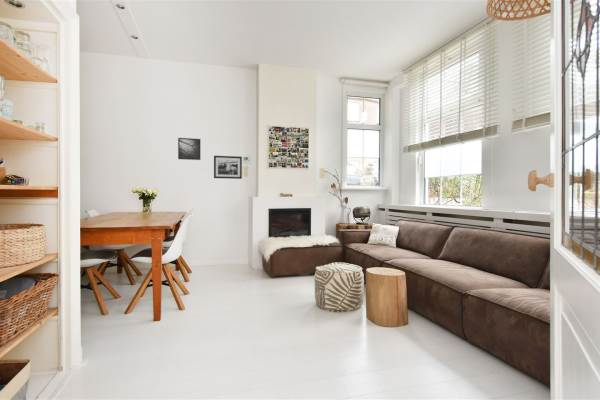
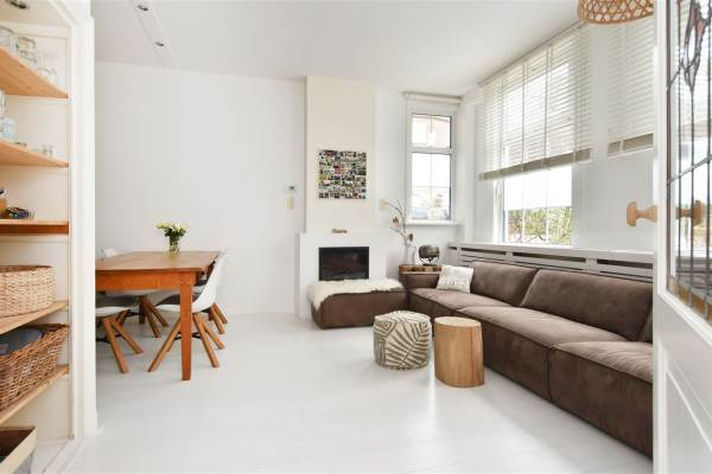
- picture frame [213,155,243,180]
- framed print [177,137,201,161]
